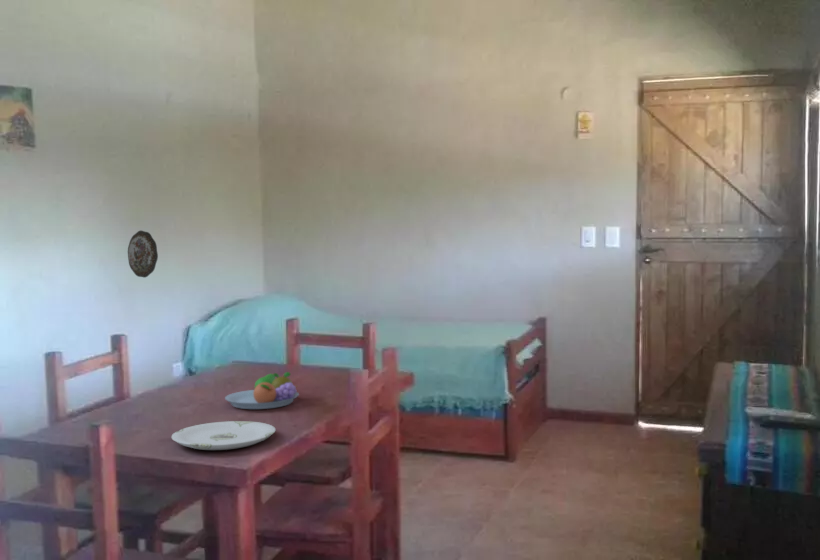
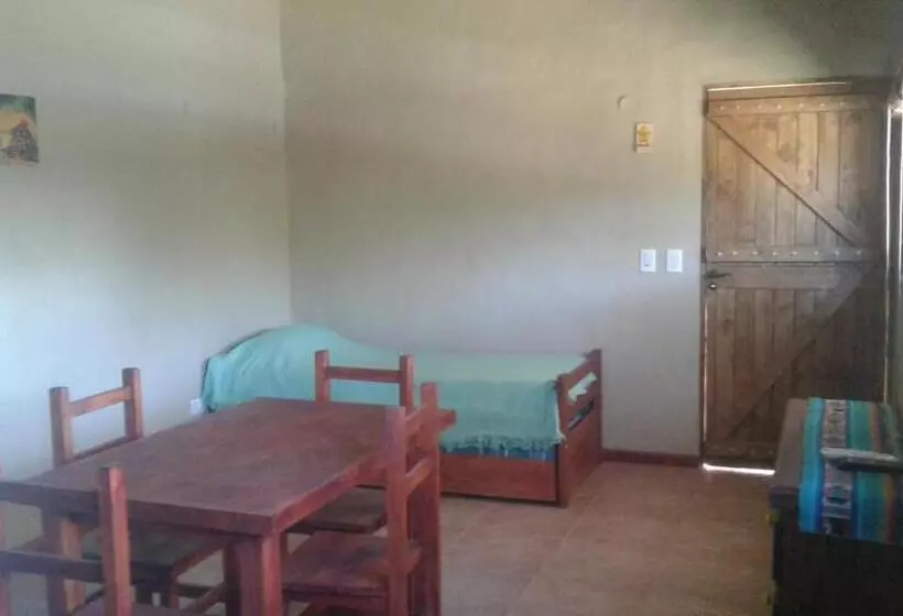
- plate [171,420,277,451]
- fruit bowl [224,371,300,410]
- decorative plate [127,230,159,279]
